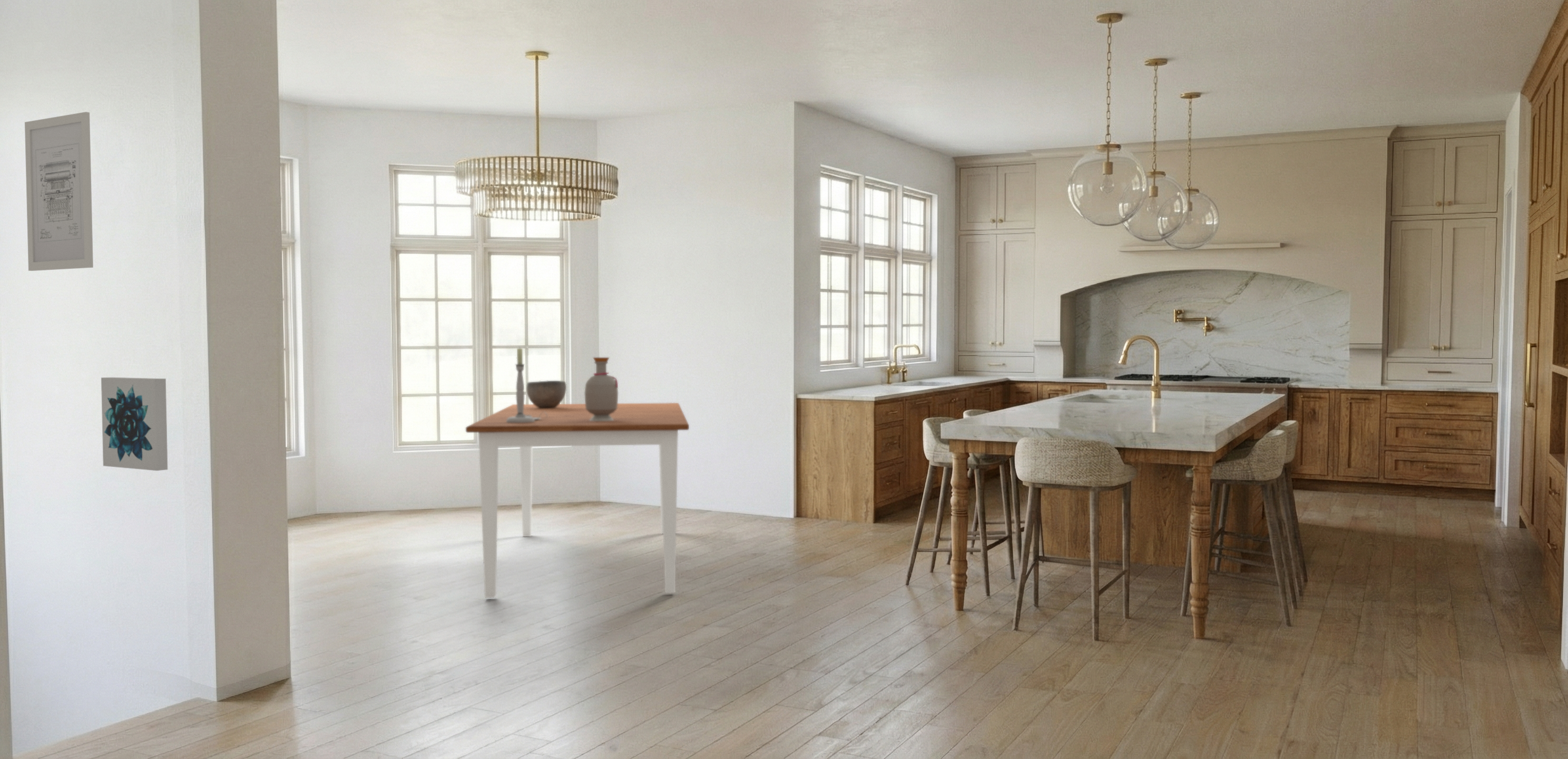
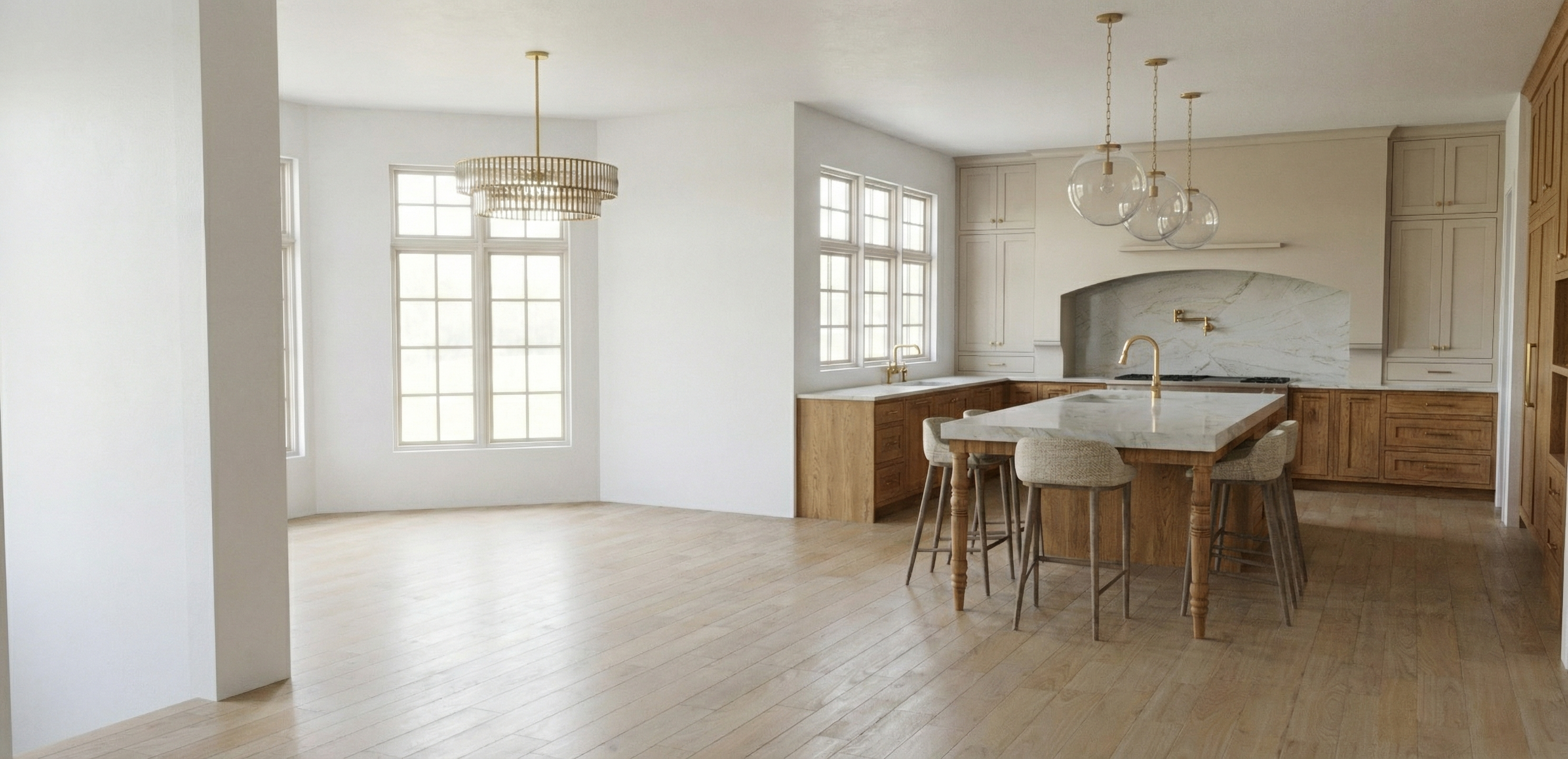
- wall art [24,111,94,271]
- bottle [584,357,619,421]
- candlestick [506,346,547,423]
- bowl [526,380,567,408]
- dining table [465,402,690,598]
- wall art [101,377,168,471]
